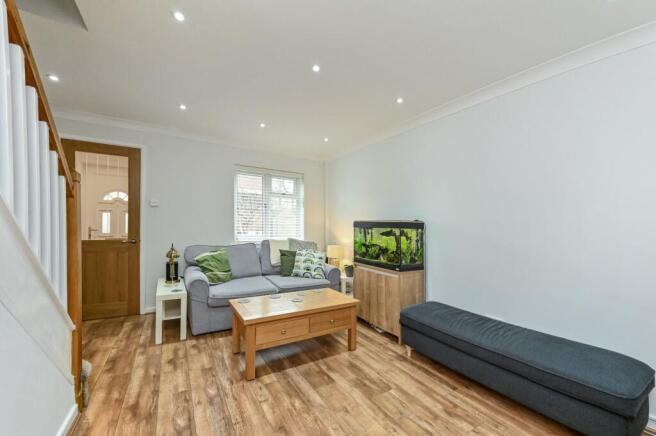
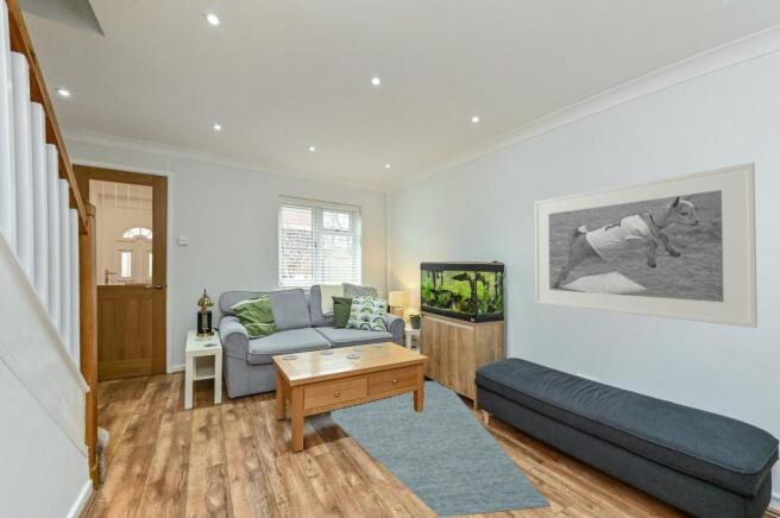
+ rug [329,380,552,518]
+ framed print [534,162,759,329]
